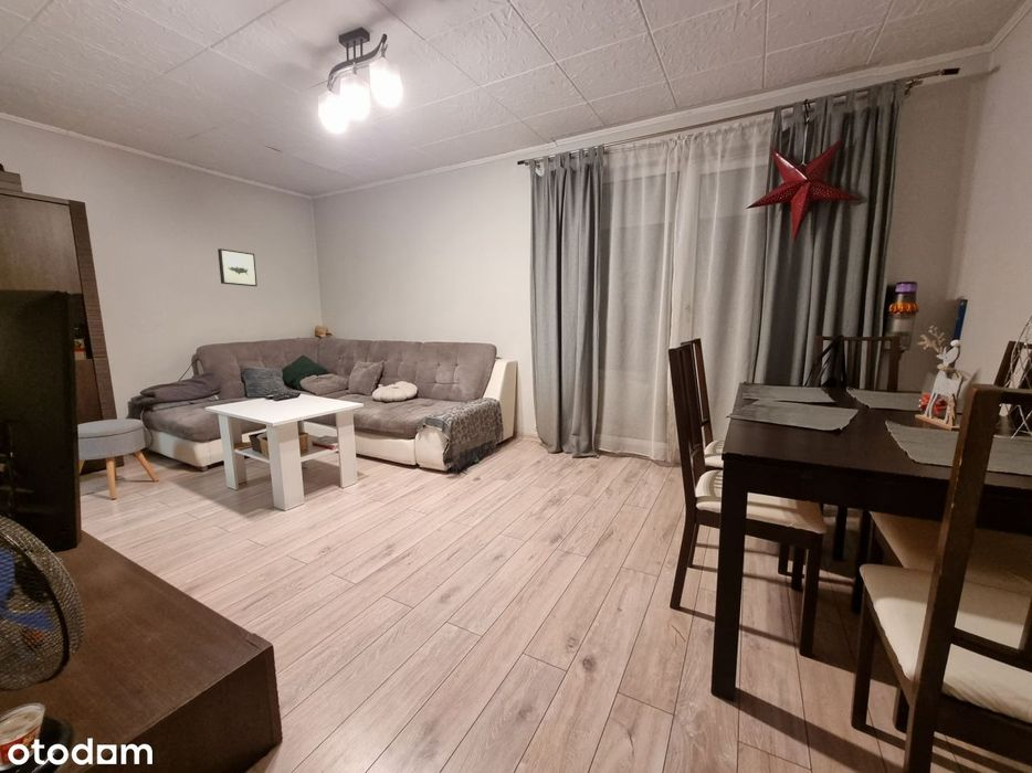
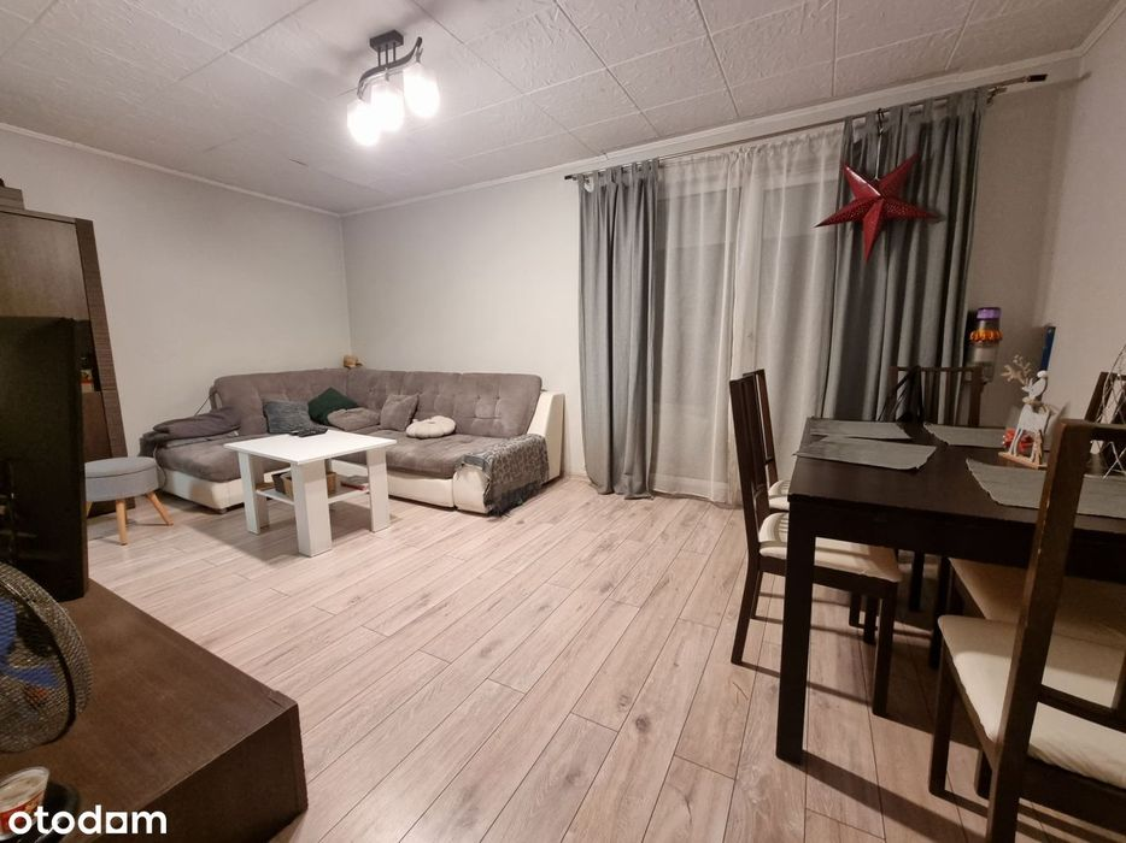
- wall art [217,247,259,287]
